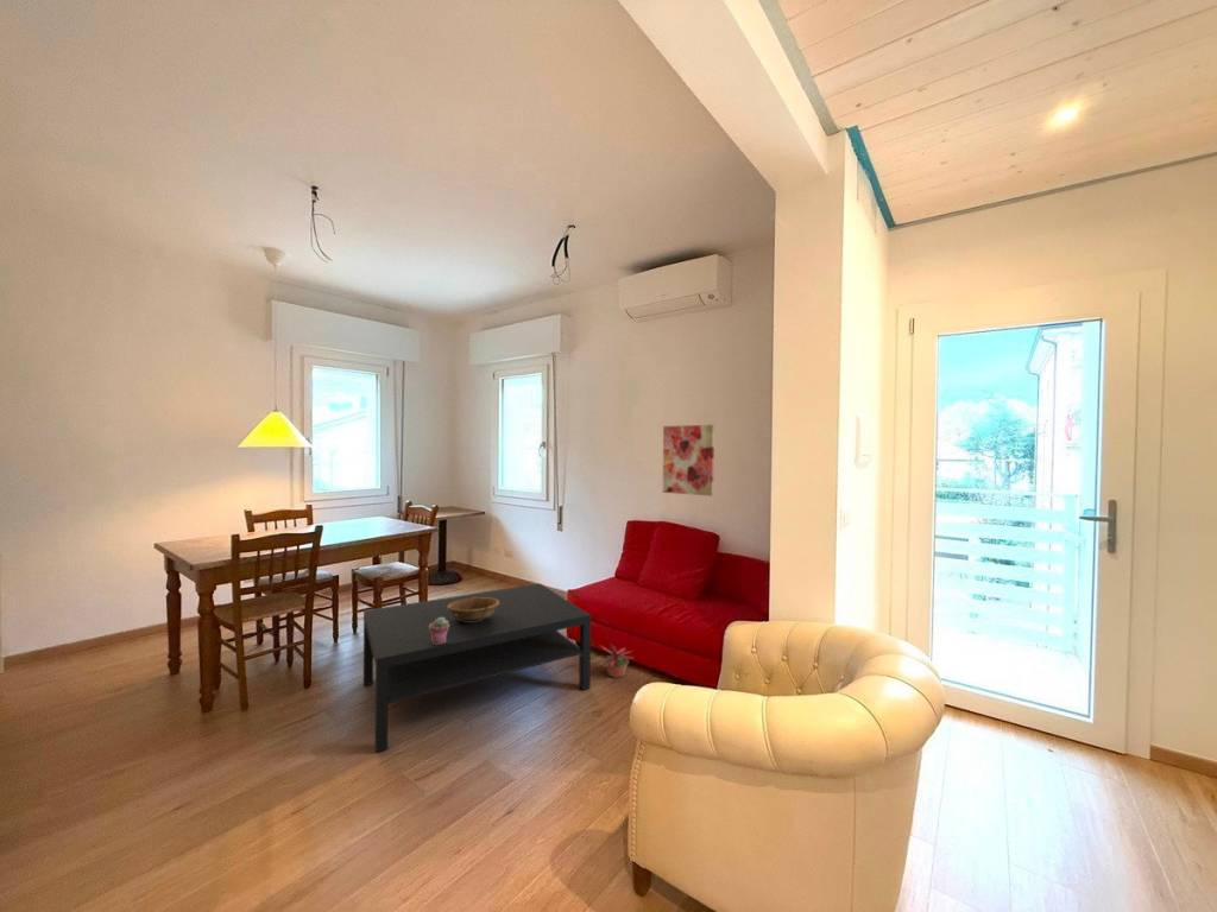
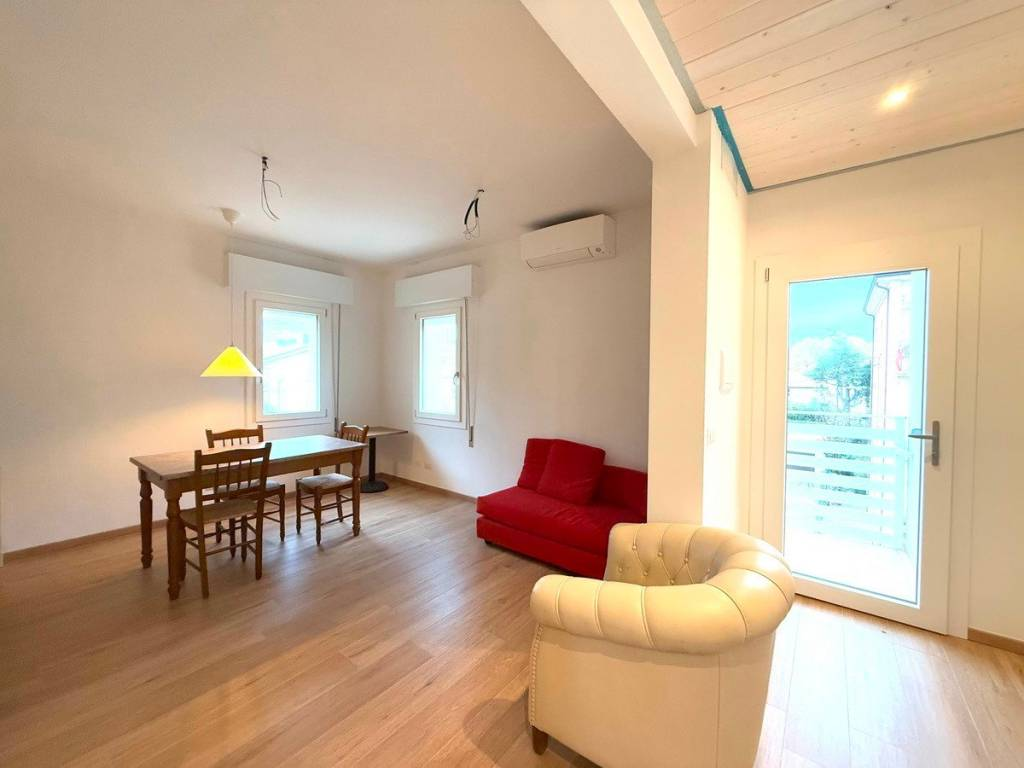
- potted plant [595,641,635,679]
- coffee table [362,582,592,754]
- wall art [662,424,715,498]
- potted succulent [429,618,449,645]
- decorative bowl [447,597,499,622]
